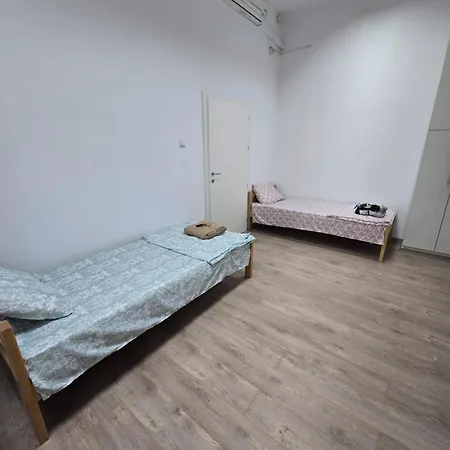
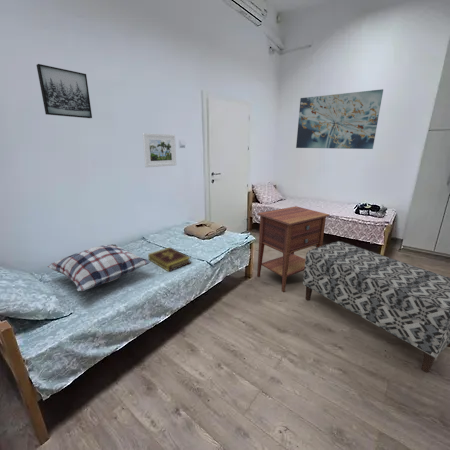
+ wall art [295,88,384,150]
+ wall art [36,63,93,119]
+ book [147,246,192,273]
+ cushion [47,243,152,292]
+ bench [302,240,450,373]
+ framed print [142,132,177,168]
+ nightstand [256,205,331,293]
